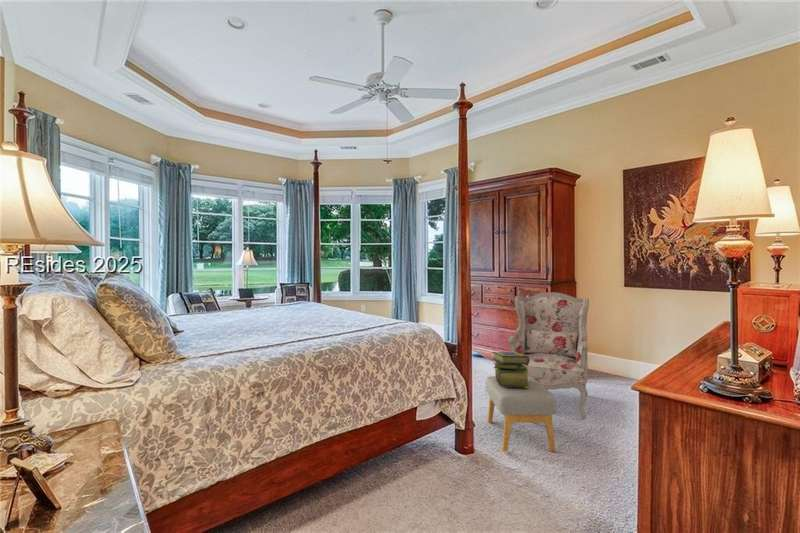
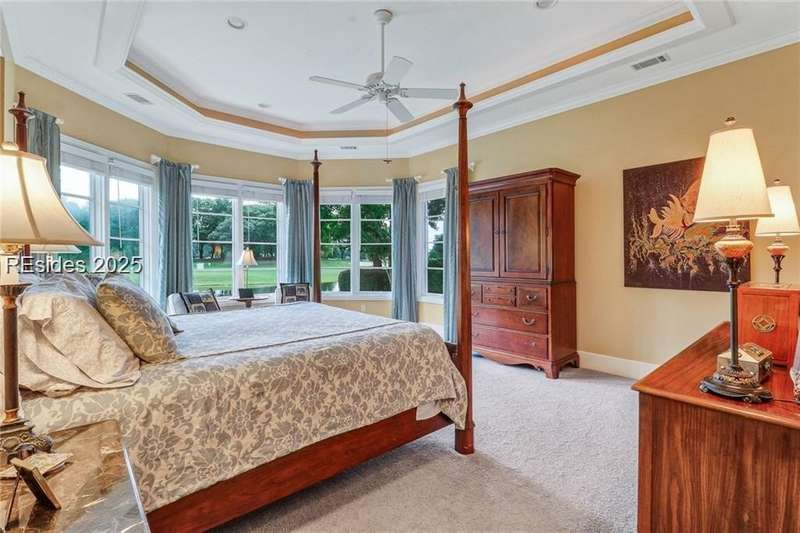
- footstool [485,375,558,452]
- armchair [507,291,590,420]
- stack of books [492,351,530,388]
